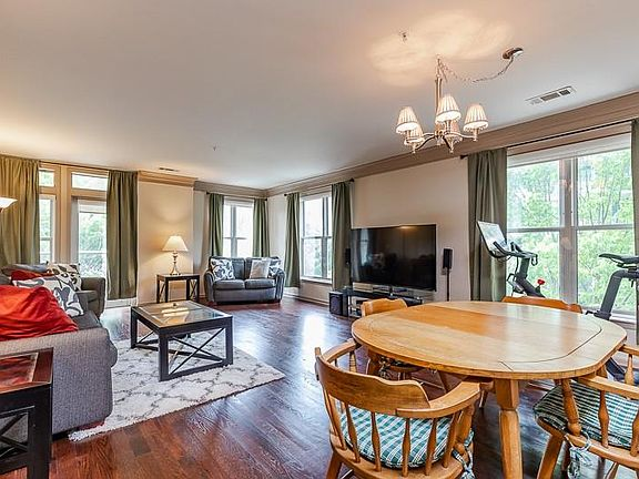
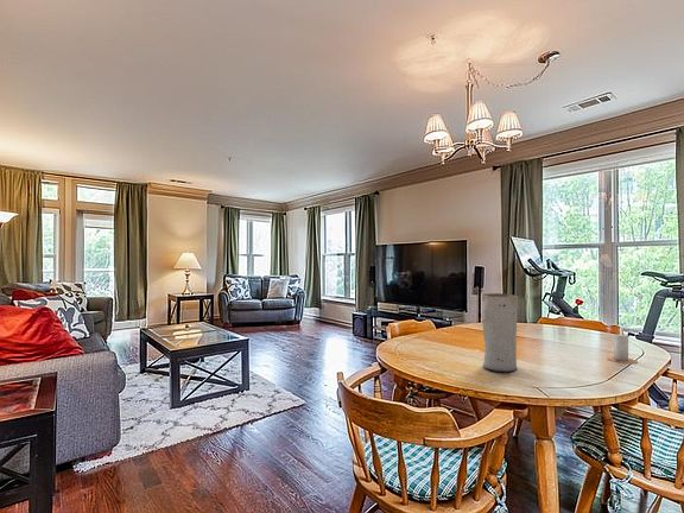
+ vase [481,292,519,373]
+ candle [606,323,639,365]
